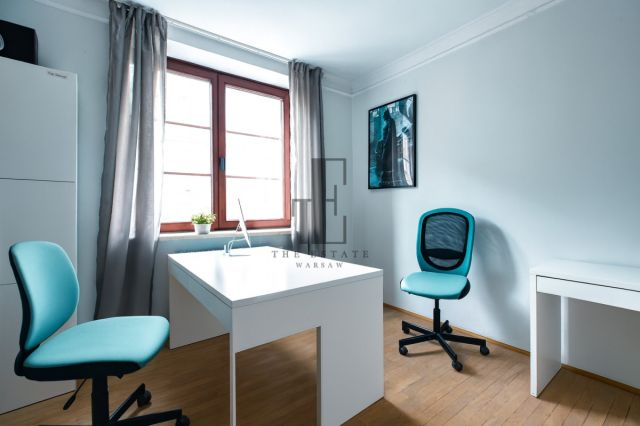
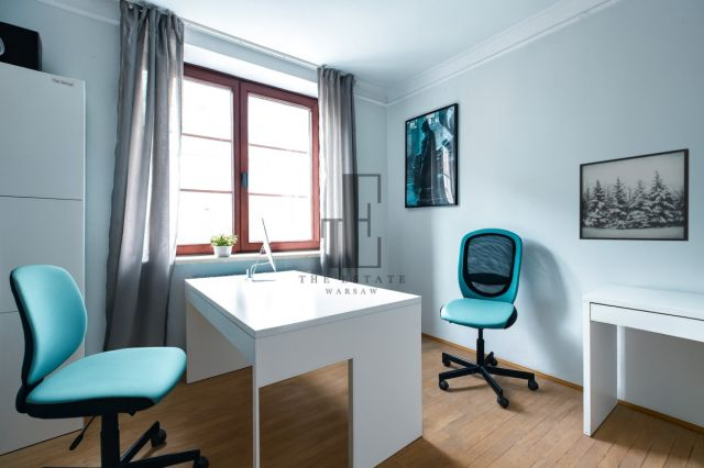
+ wall art [579,147,690,242]
